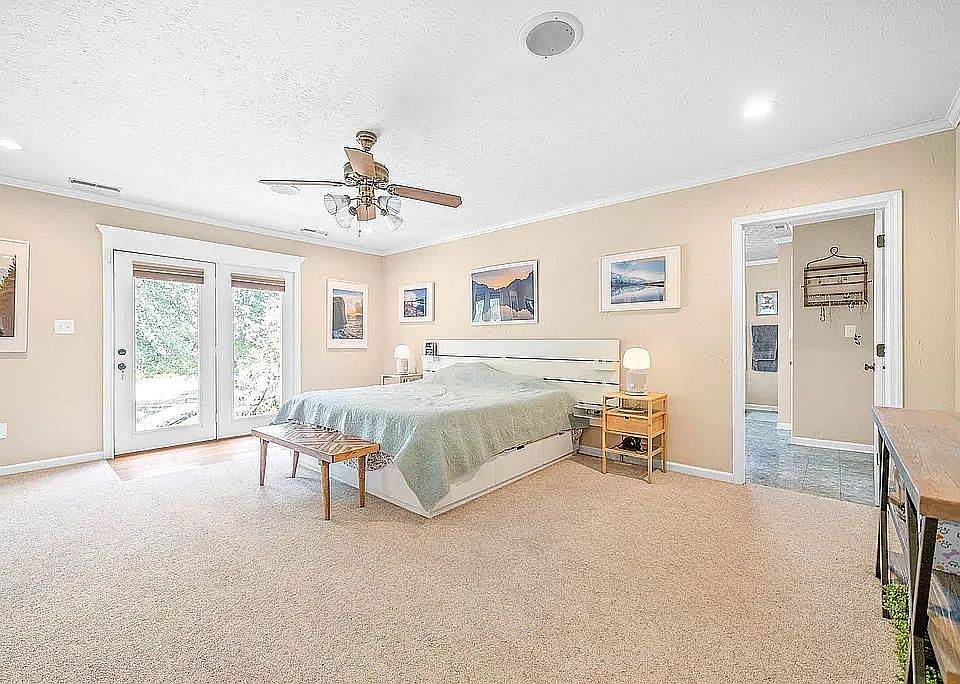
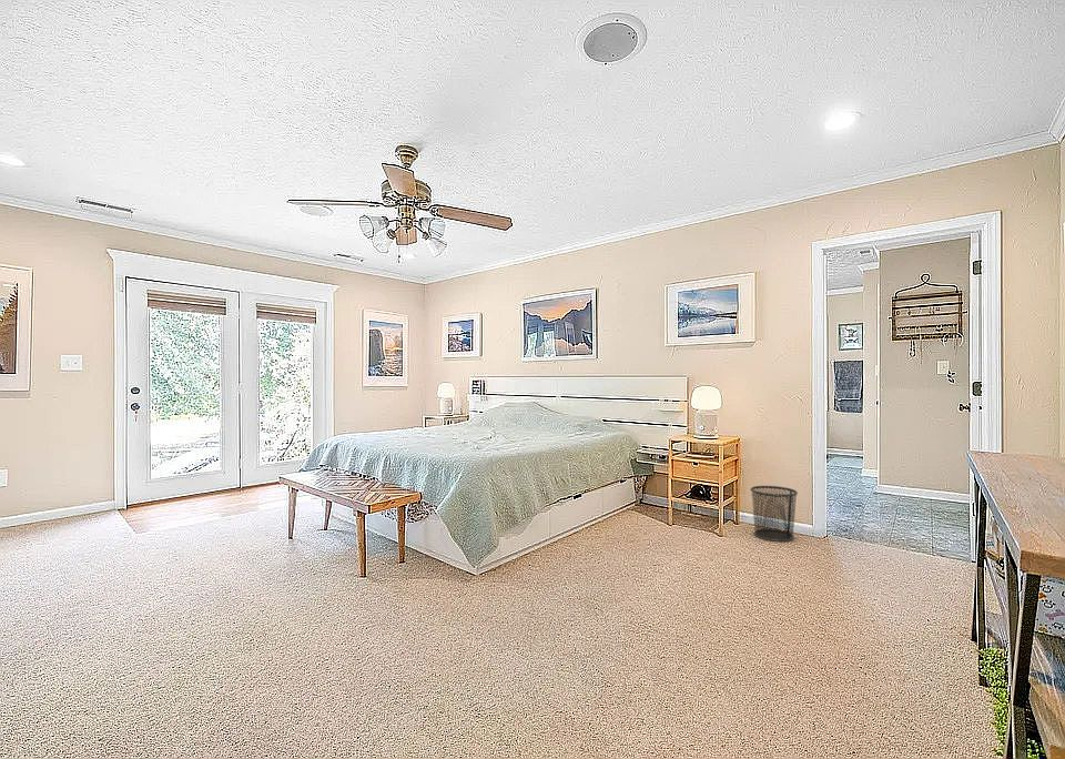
+ waste bin [750,485,799,543]
